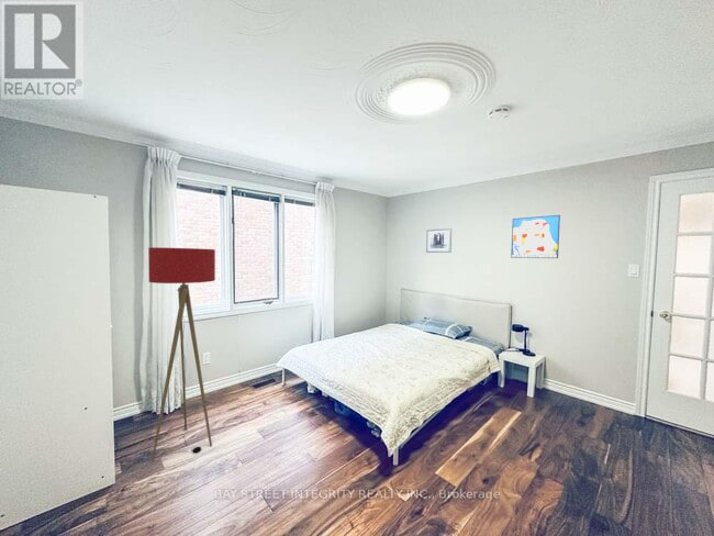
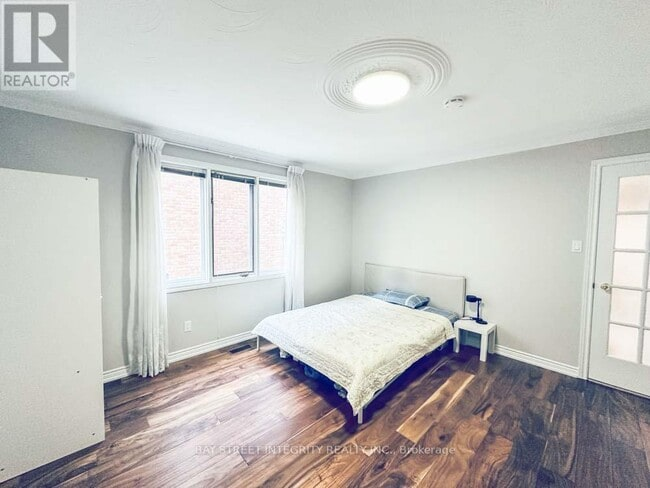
- floor lamp [147,246,216,462]
- wall art [510,214,561,259]
- wall art [425,227,453,254]
